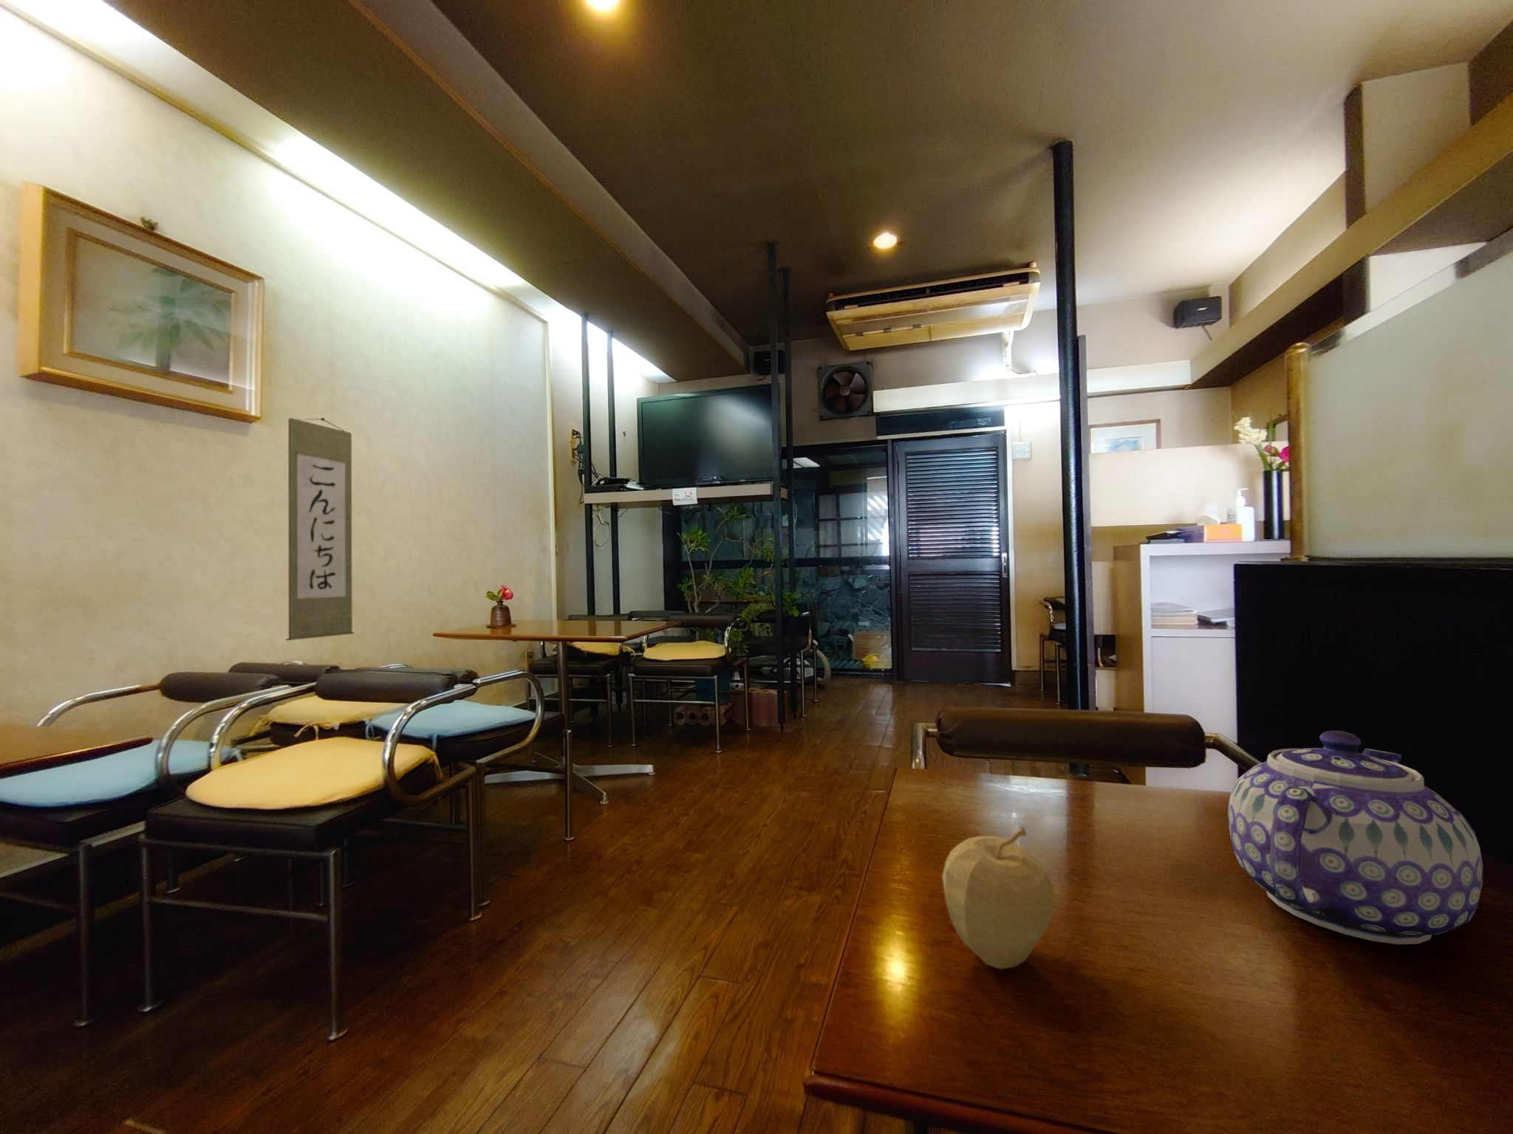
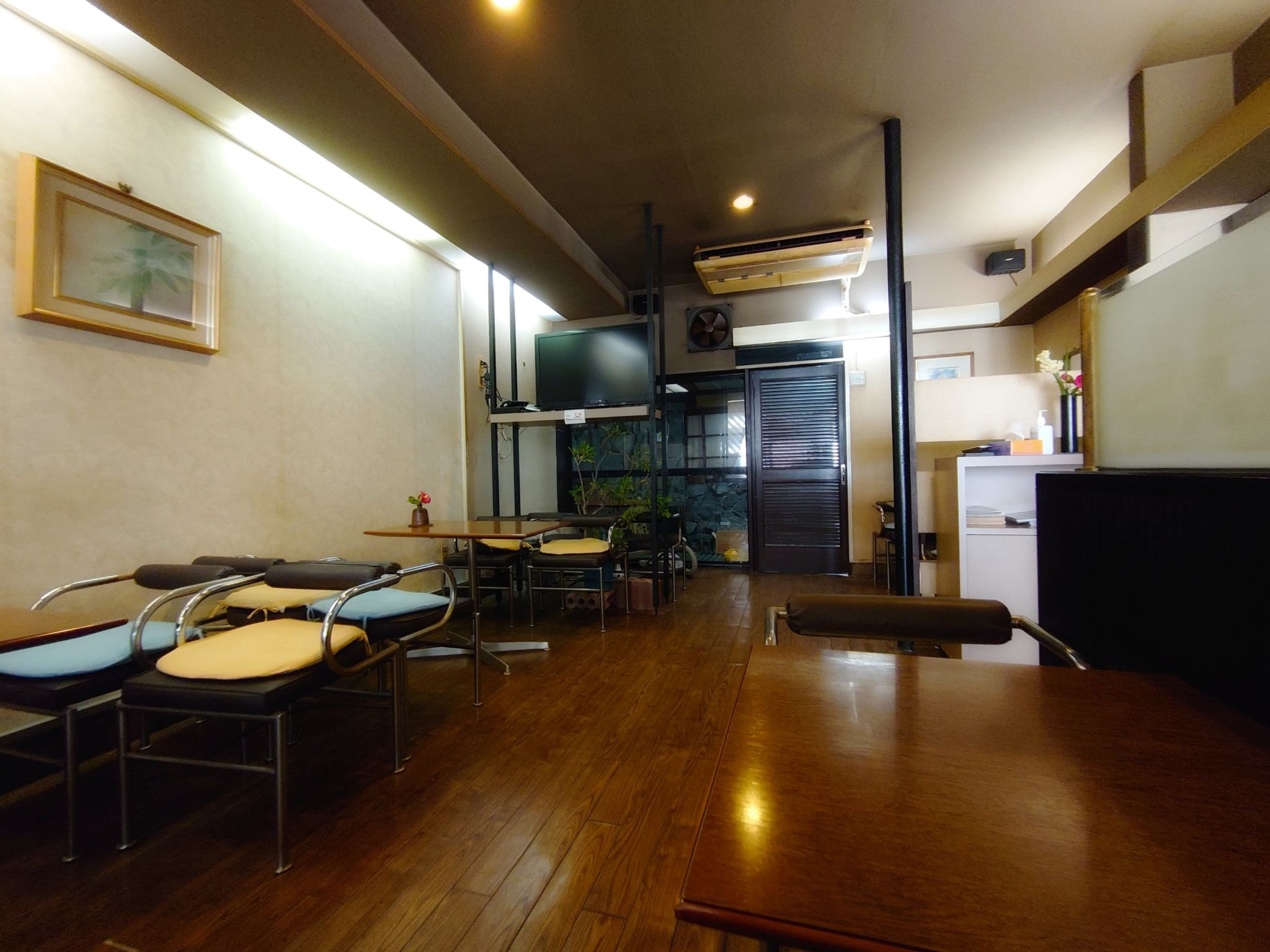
- fruit [941,825,1056,970]
- wall scroll [285,417,355,641]
- teapot [1227,730,1483,945]
